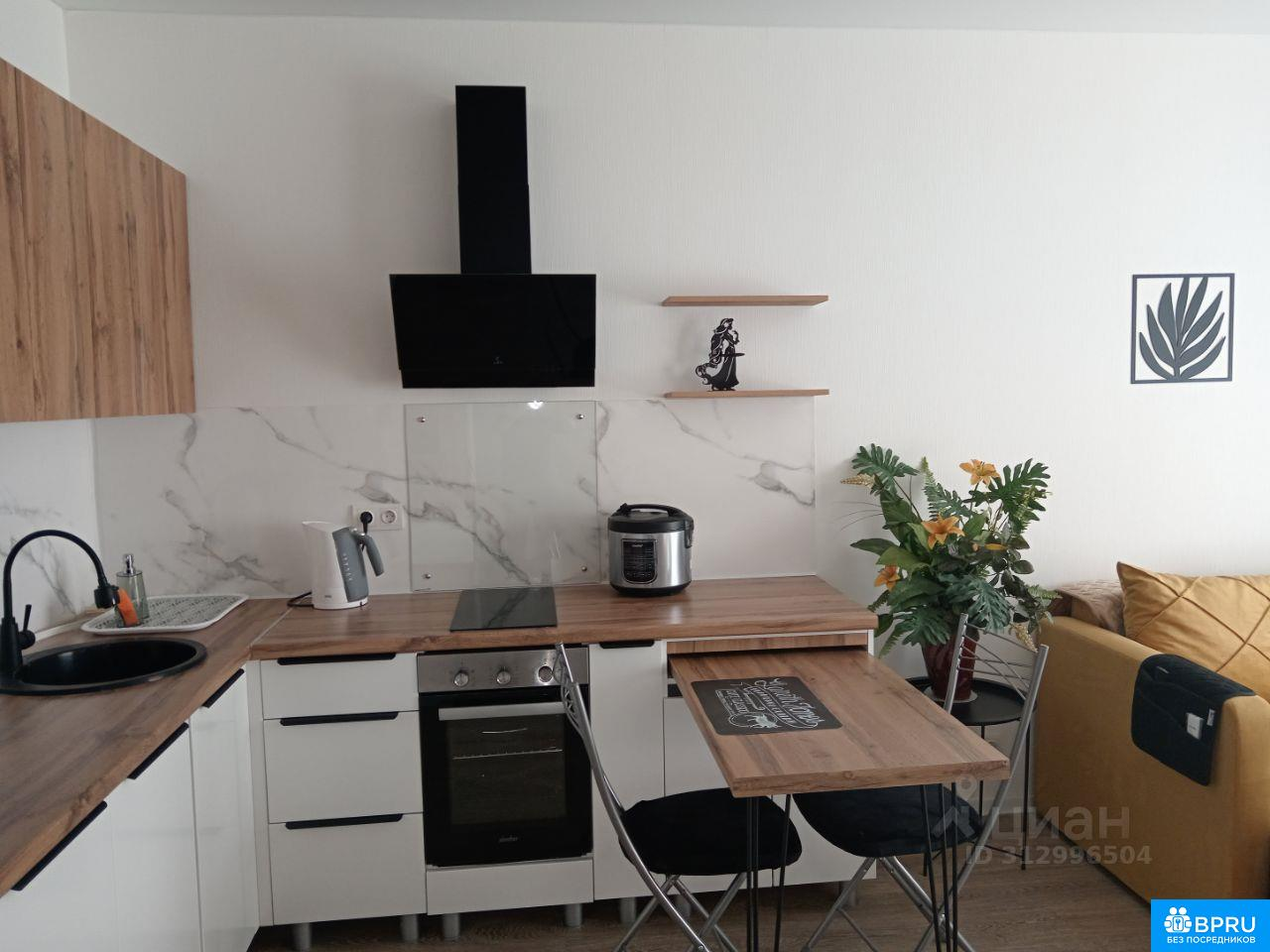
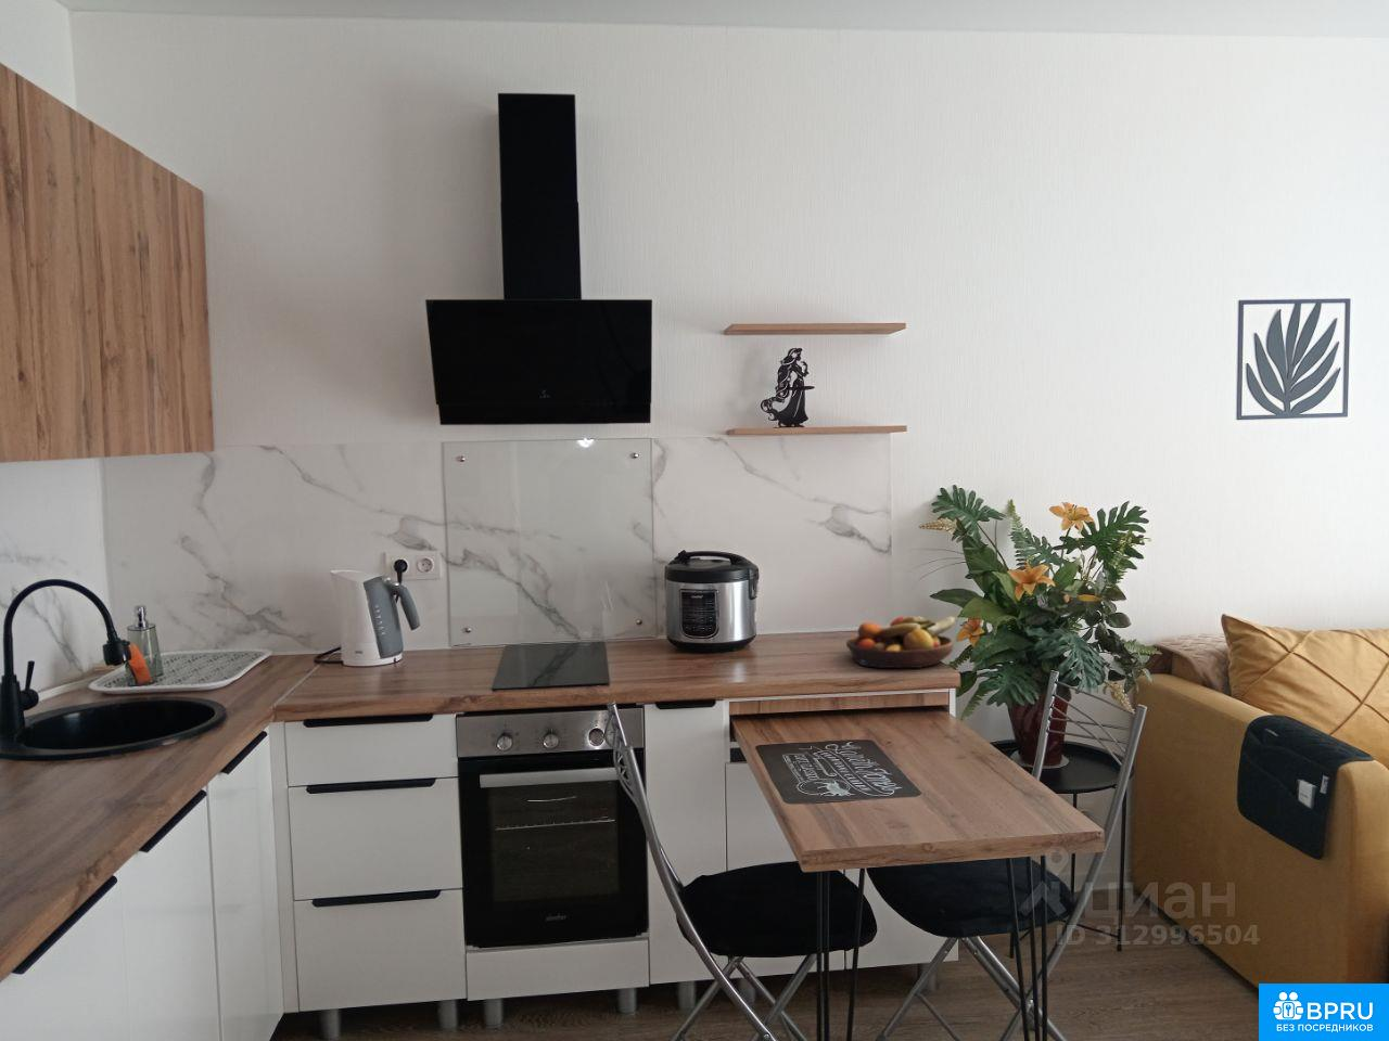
+ fruit bowl [845,615,957,669]
